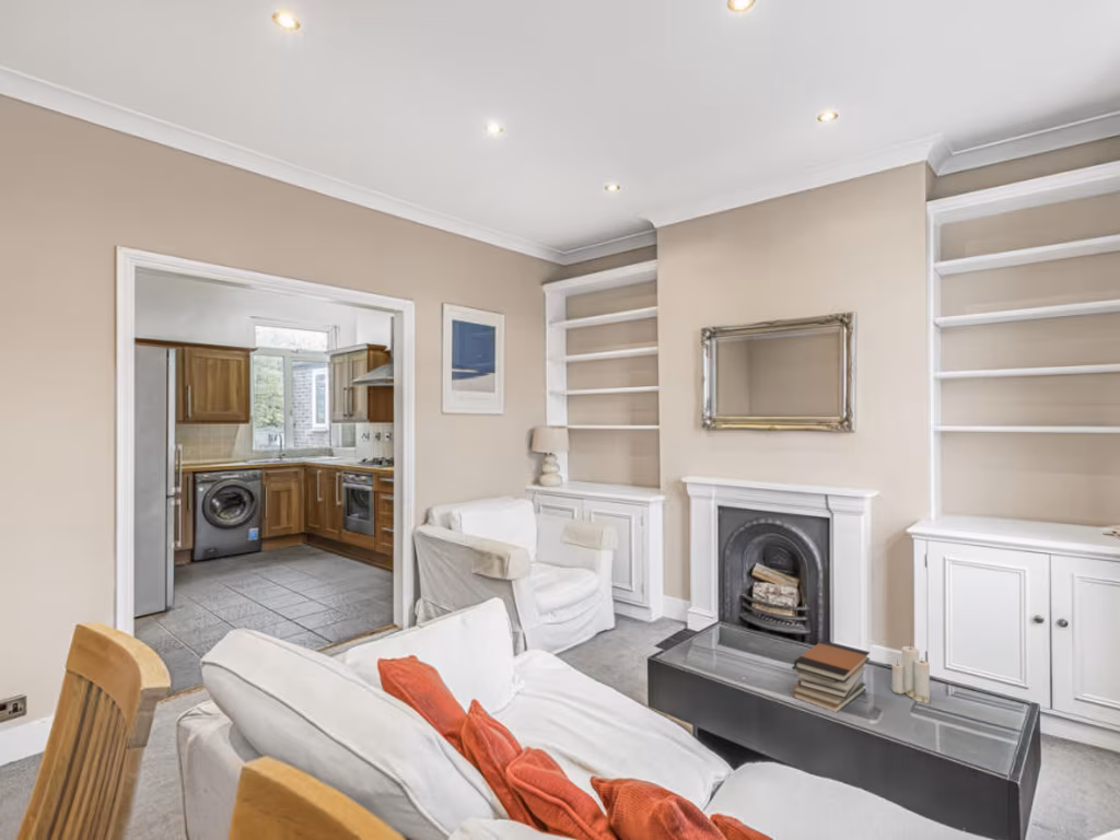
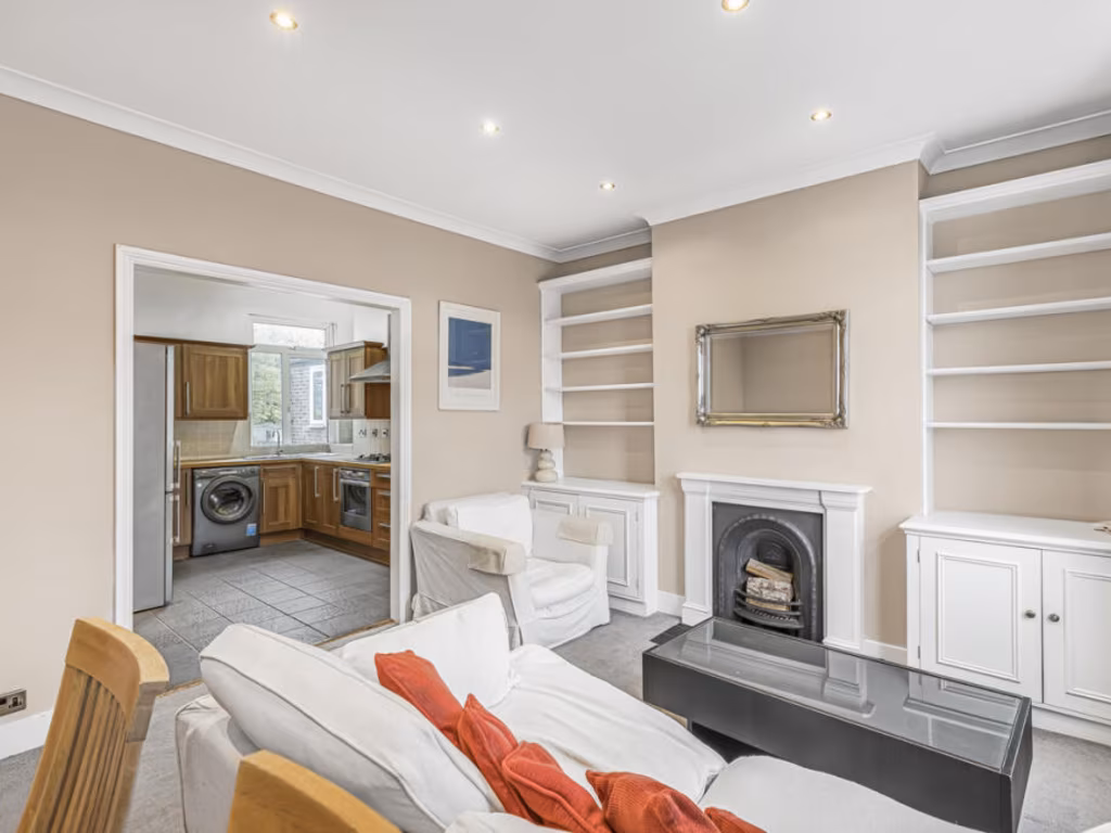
- candle [890,642,931,704]
- book stack [791,639,871,714]
